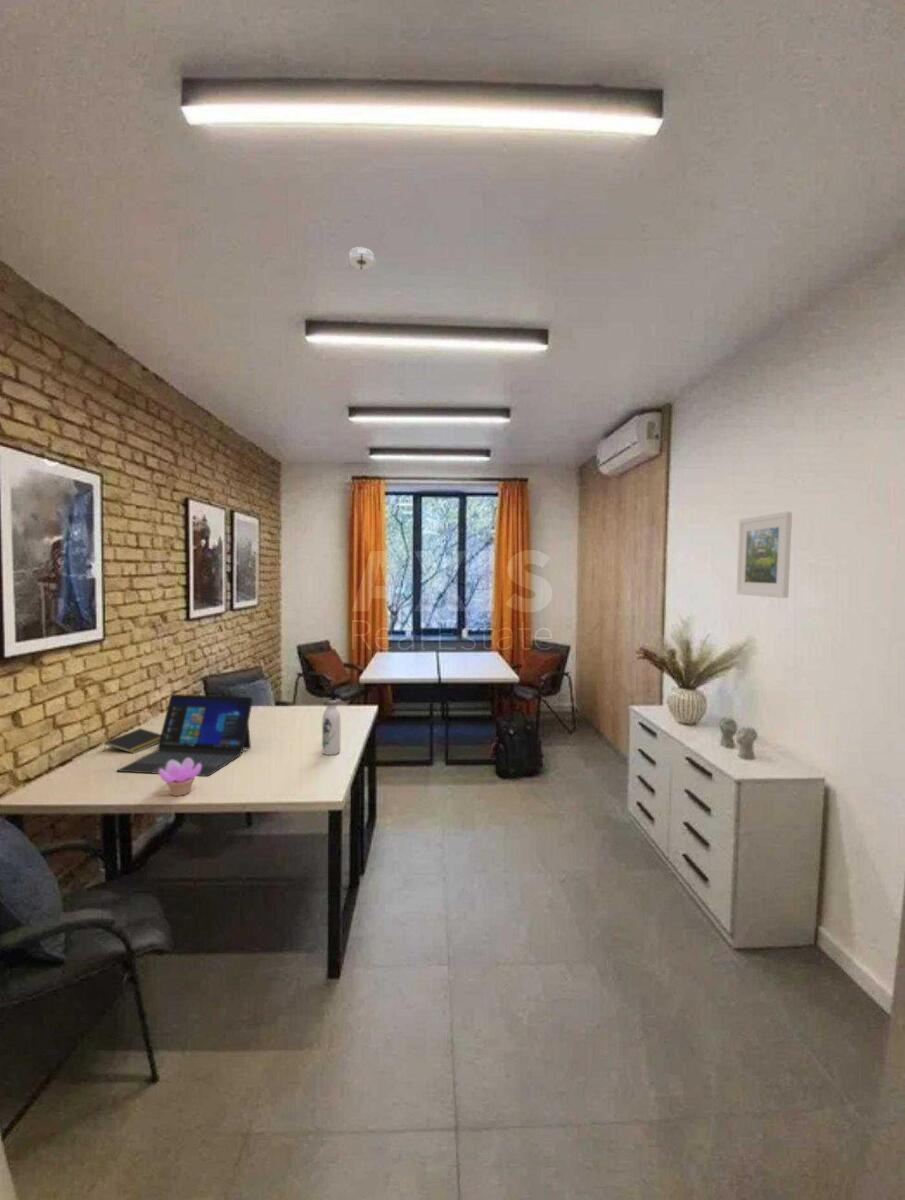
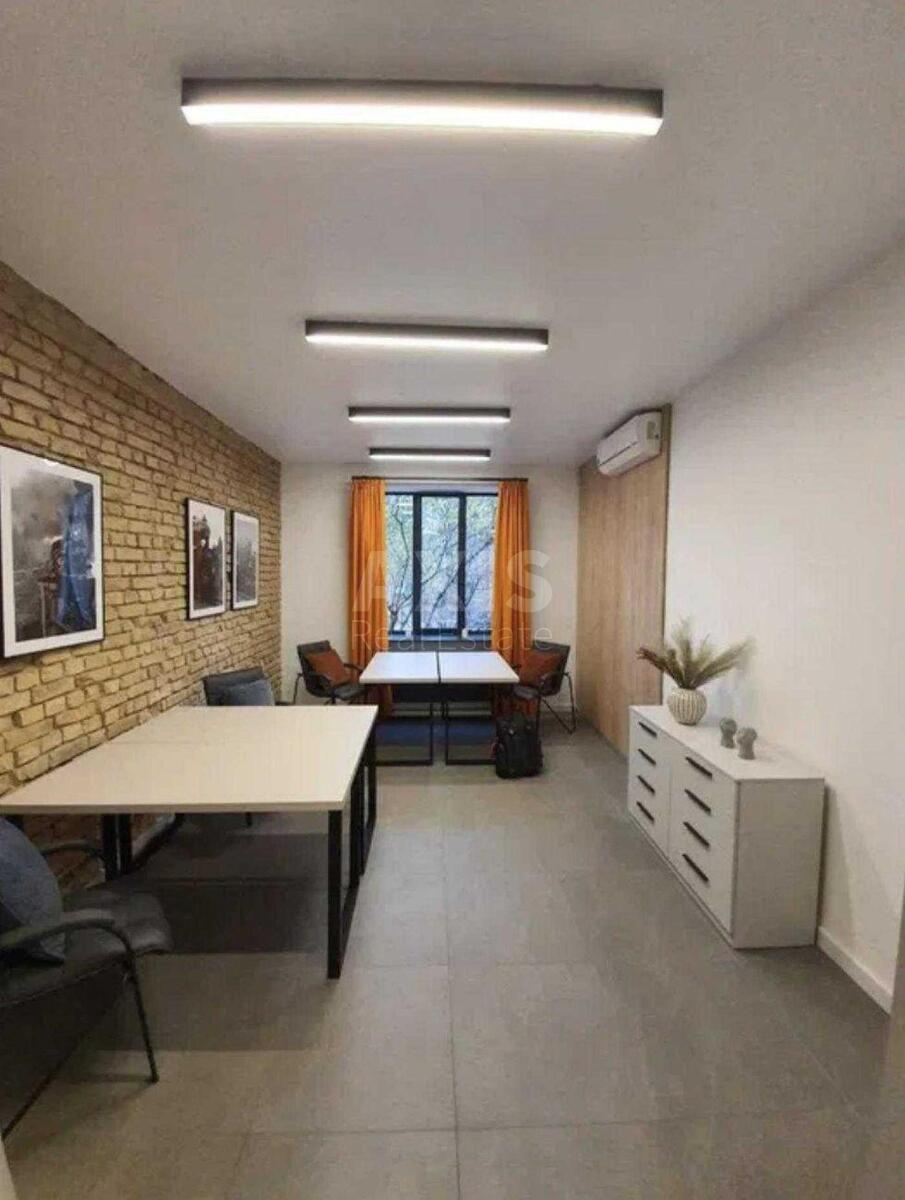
- smoke detector [345,246,378,271]
- laptop [116,693,254,777]
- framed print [735,511,793,599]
- succulent plant [158,758,201,797]
- notepad [103,727,161,755]
- water bottle [321,699,341,756]
